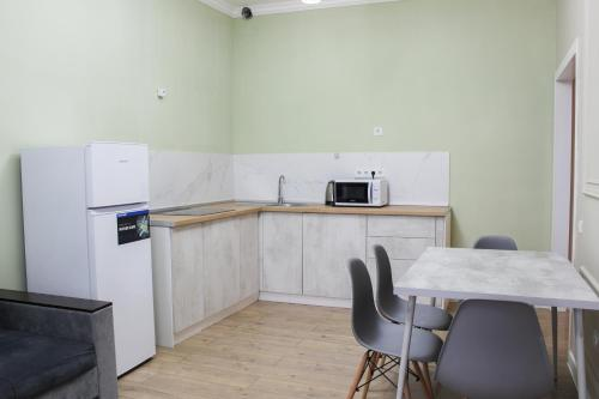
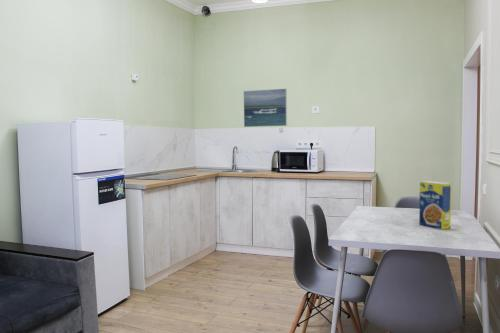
+ legume [418,180,452,230]
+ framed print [242,88,288,128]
